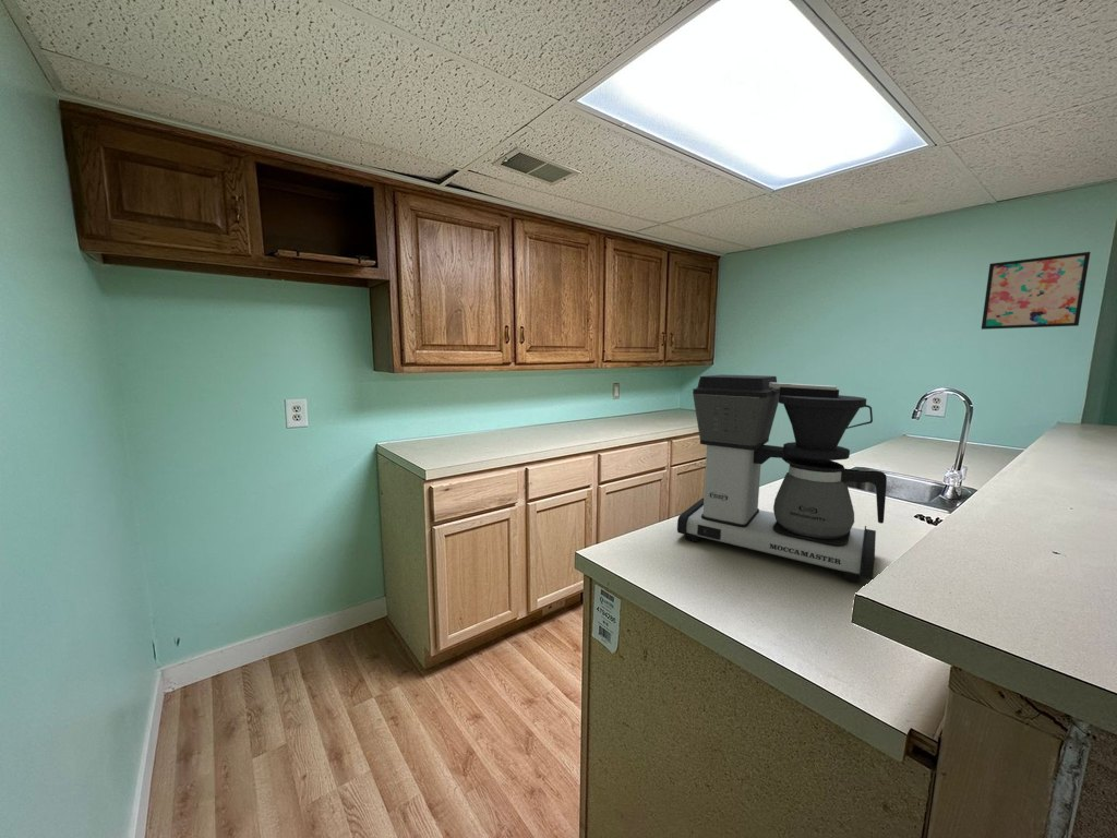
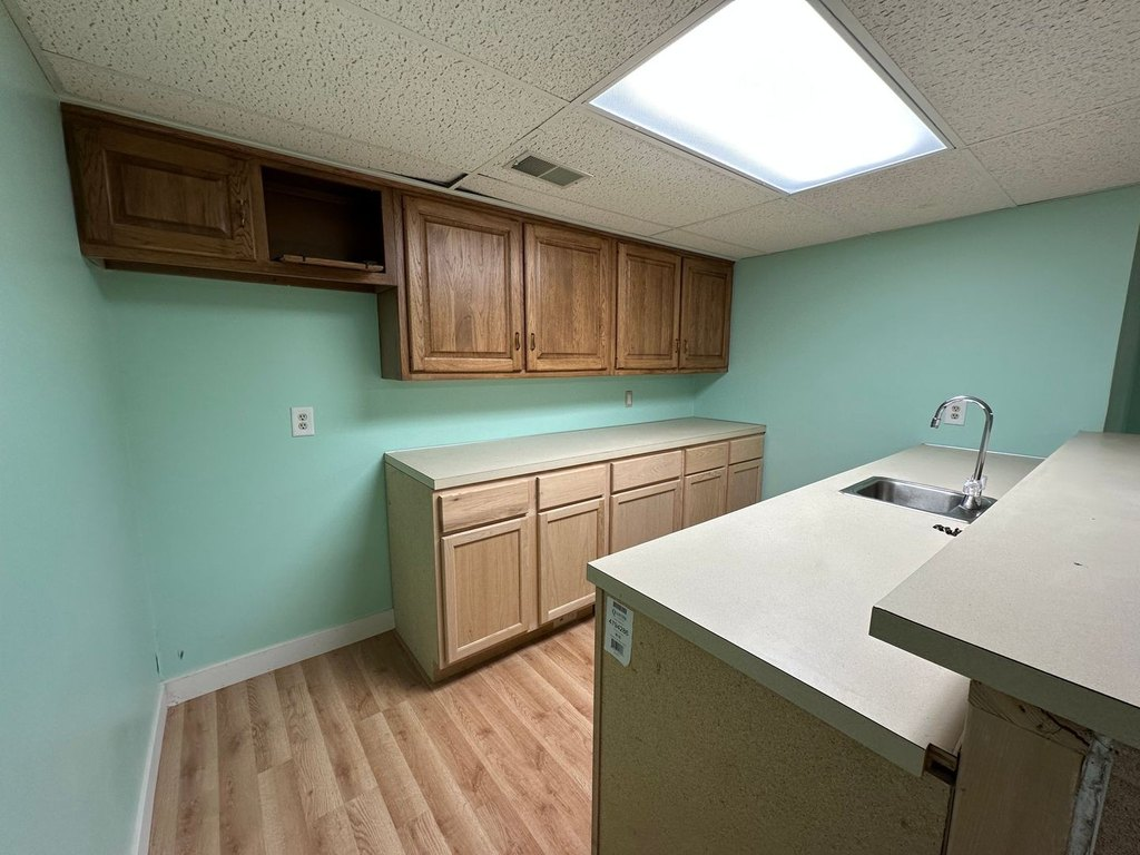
- coffee maker [676,373,888,584]
- wall art [981,251,1092,331]
